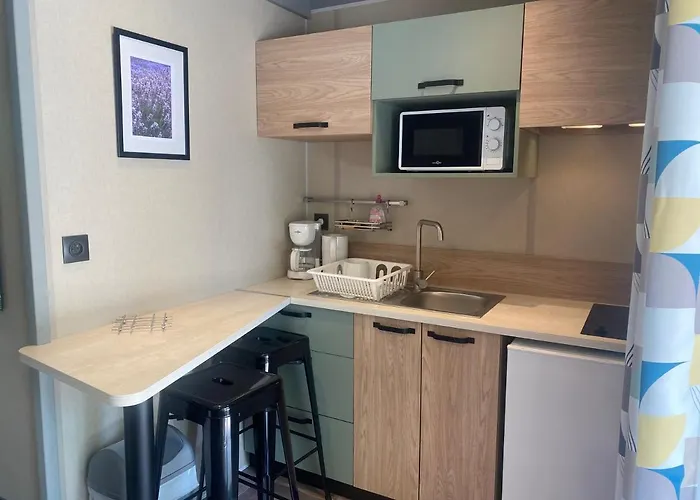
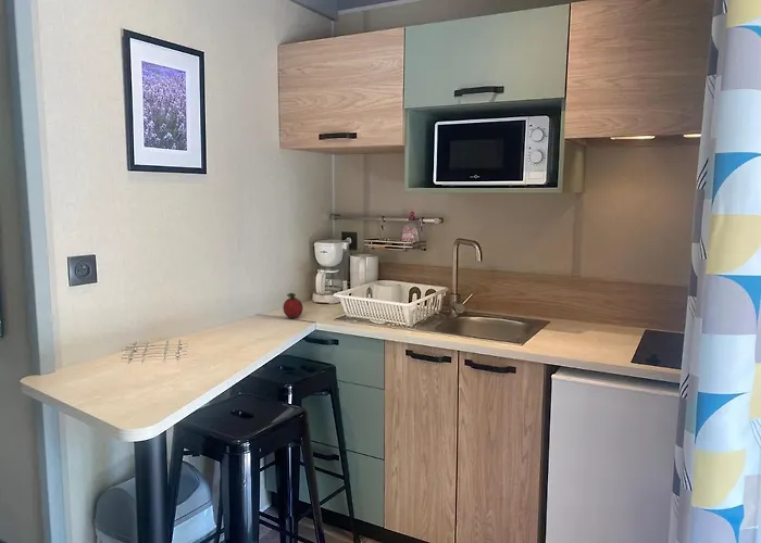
+ fruit [282,292,304,319]
